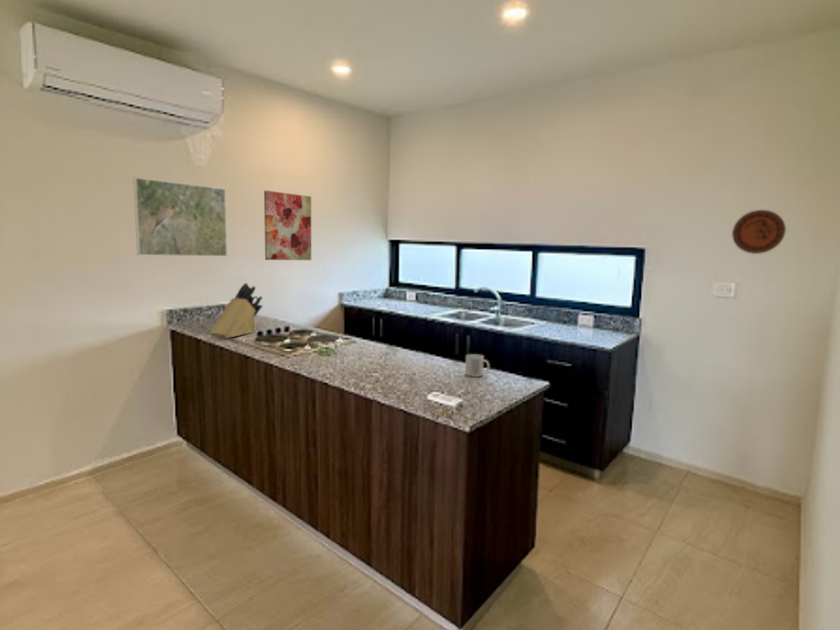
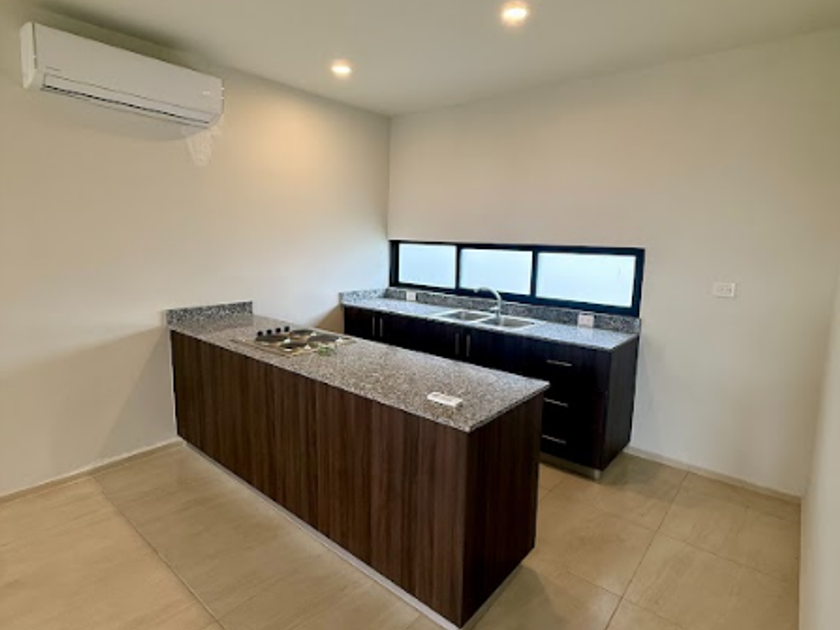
- knife block [209,282,264,339]
- decorative plate [731,209,787,255]
- mug [464,353,491,378]
- wall art [263,190,312,261]
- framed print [132,176,228,257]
